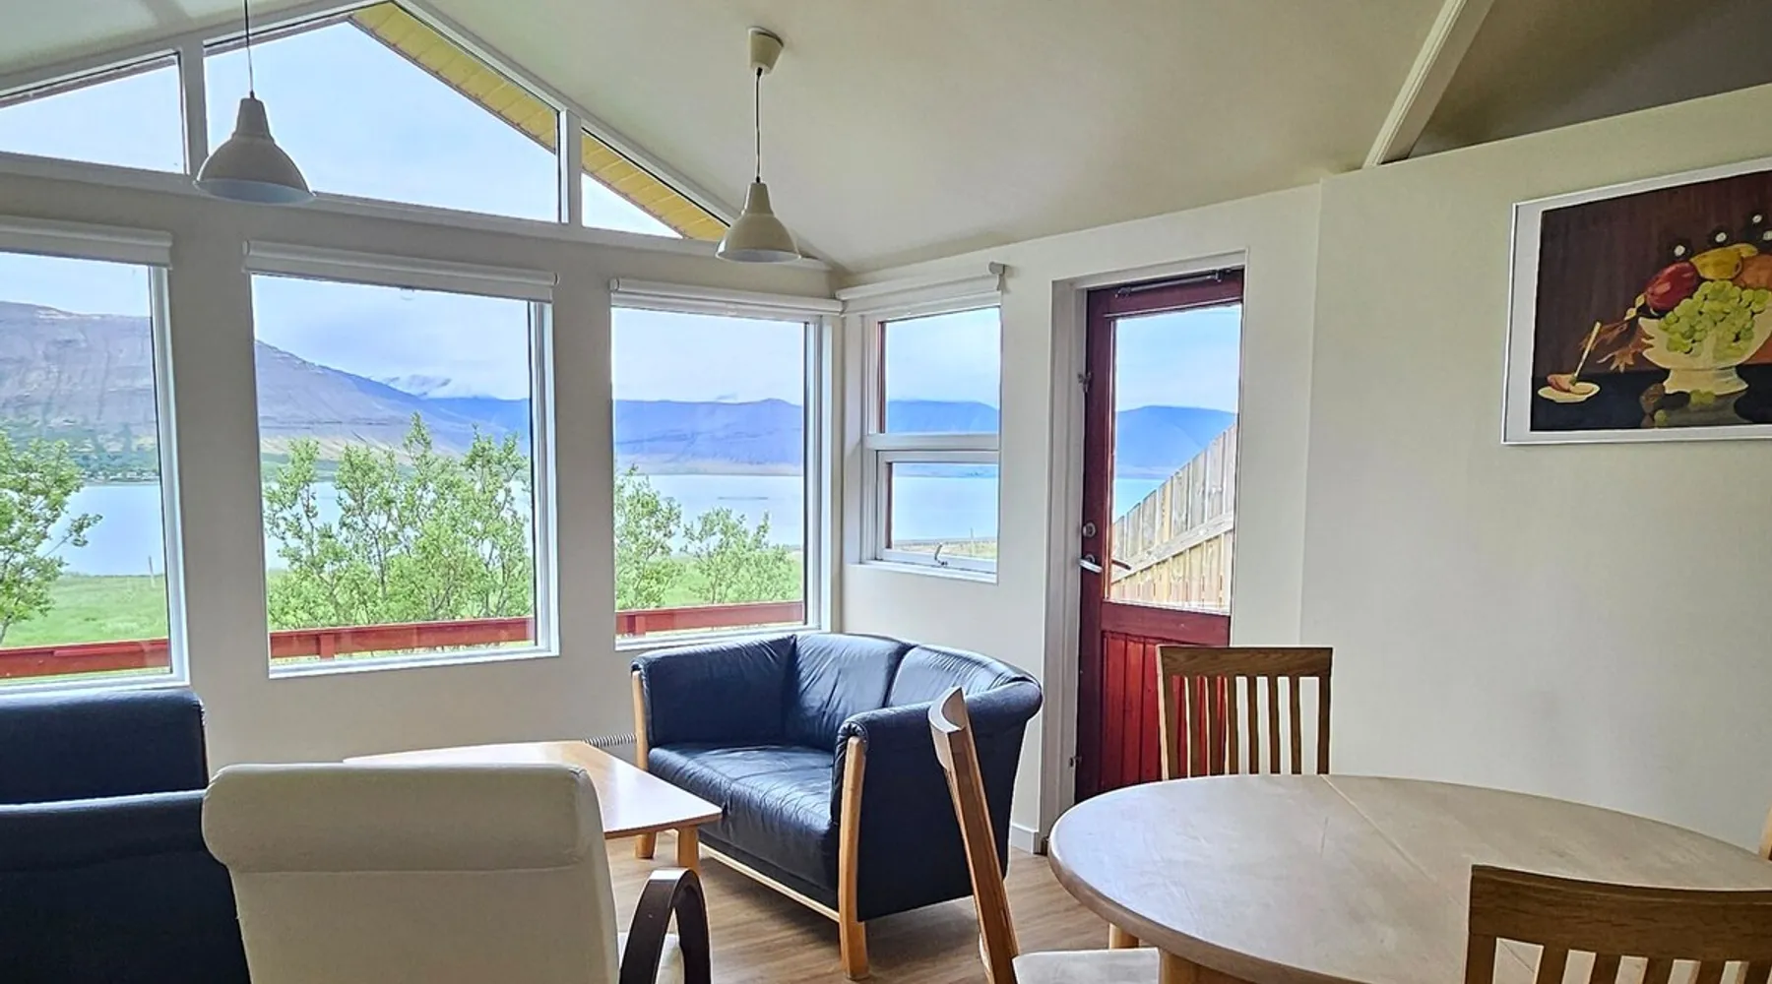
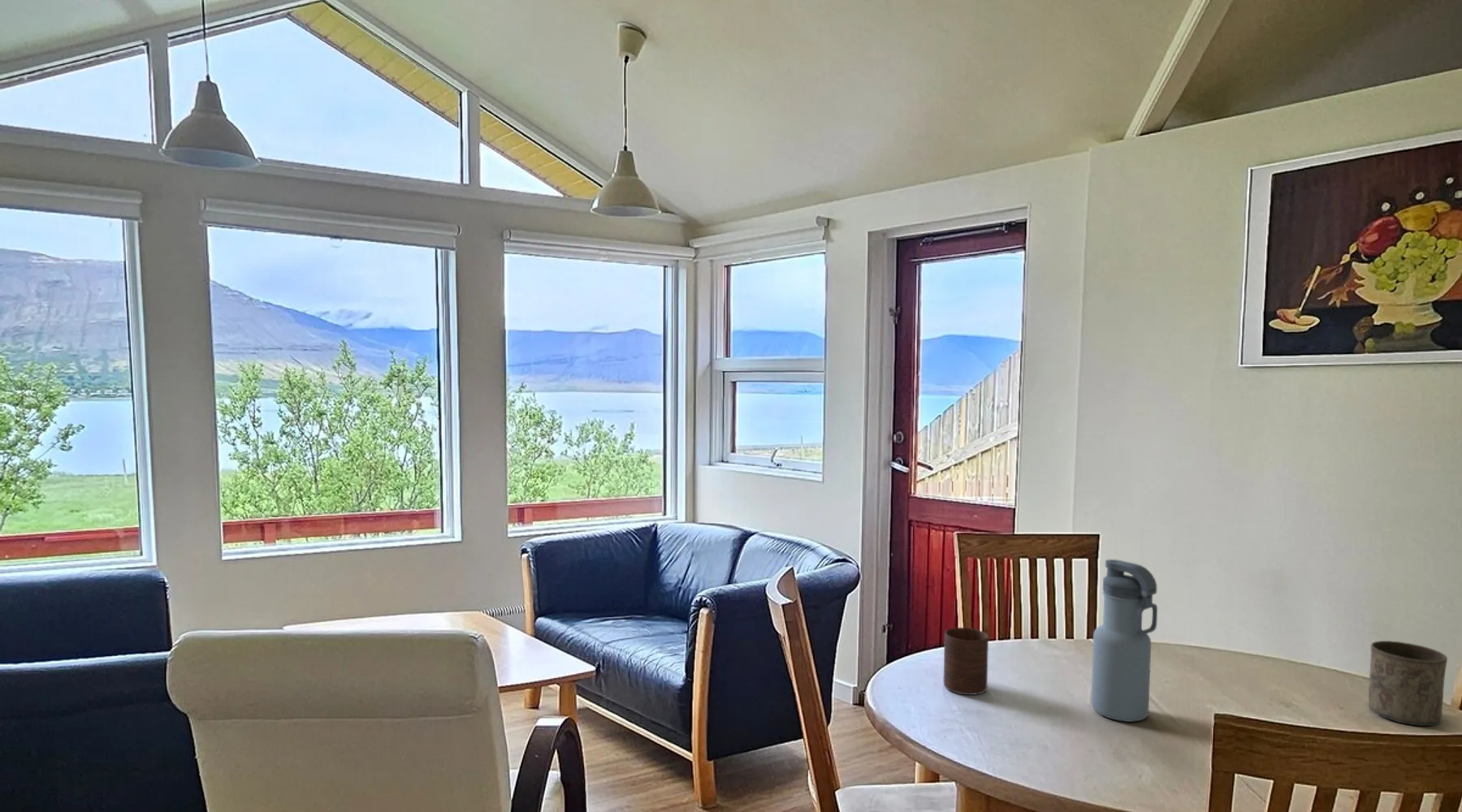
+ cup [1368,640,1448,727]
+ water bottle [1090,559,1158,723]
+ cup [943,627,989,696]
